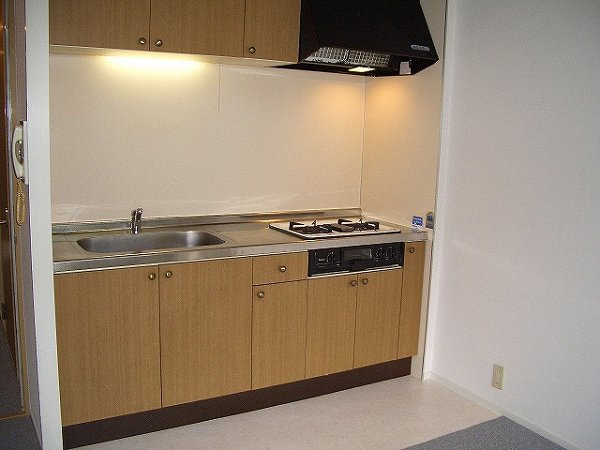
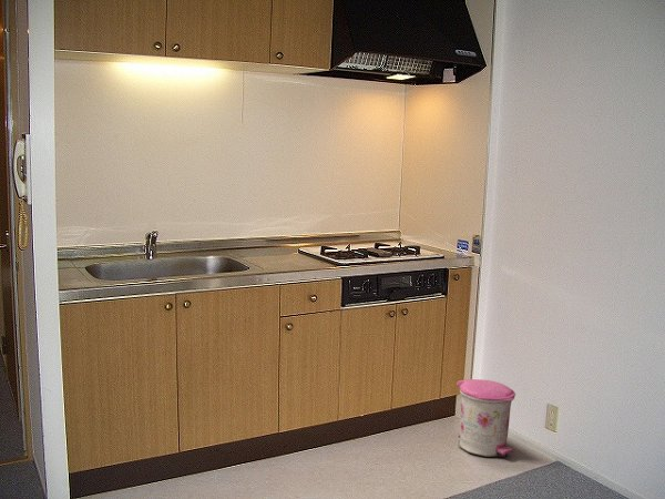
+ trash can [456,378,516,458]
